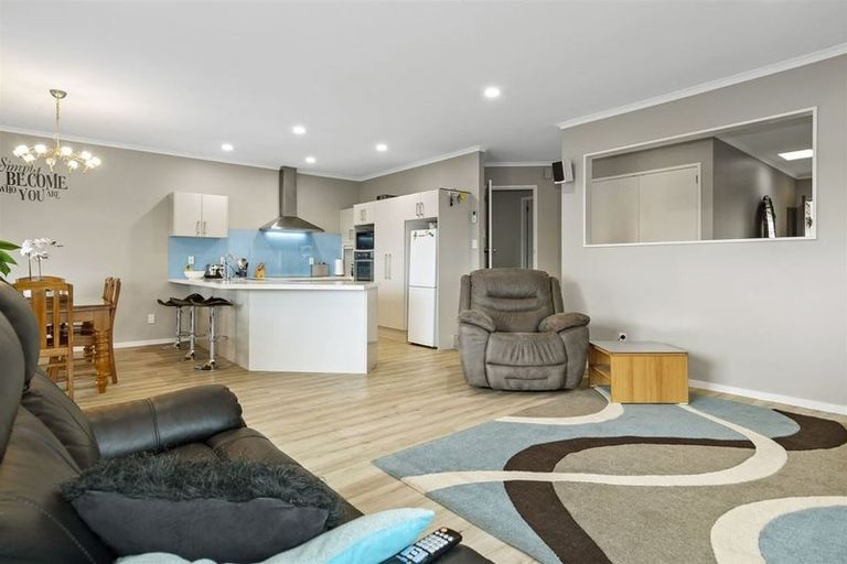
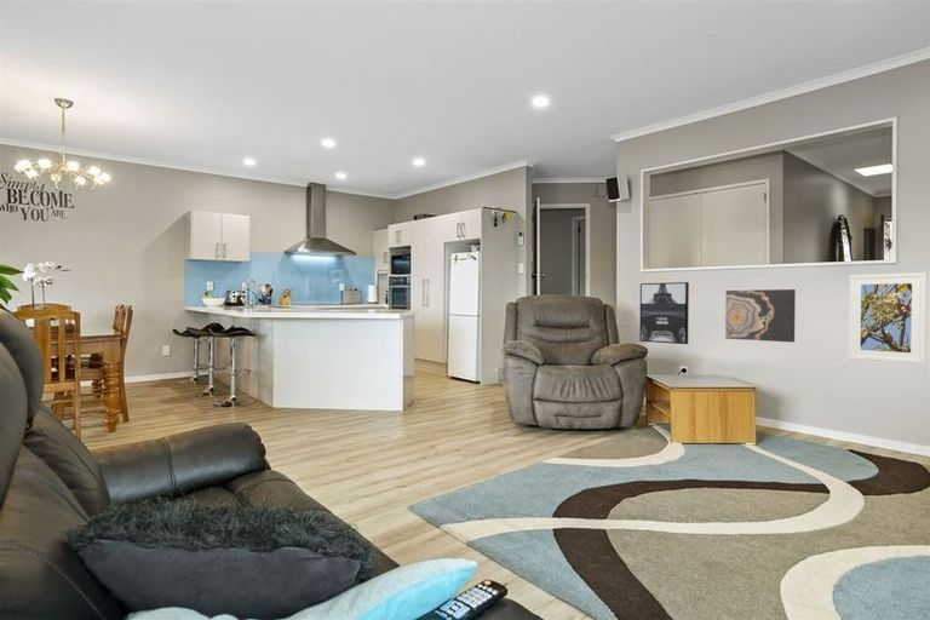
+ wall art [638,281,690,345]
+ wall art [724,288,797,344]
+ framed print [846,271,928,364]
